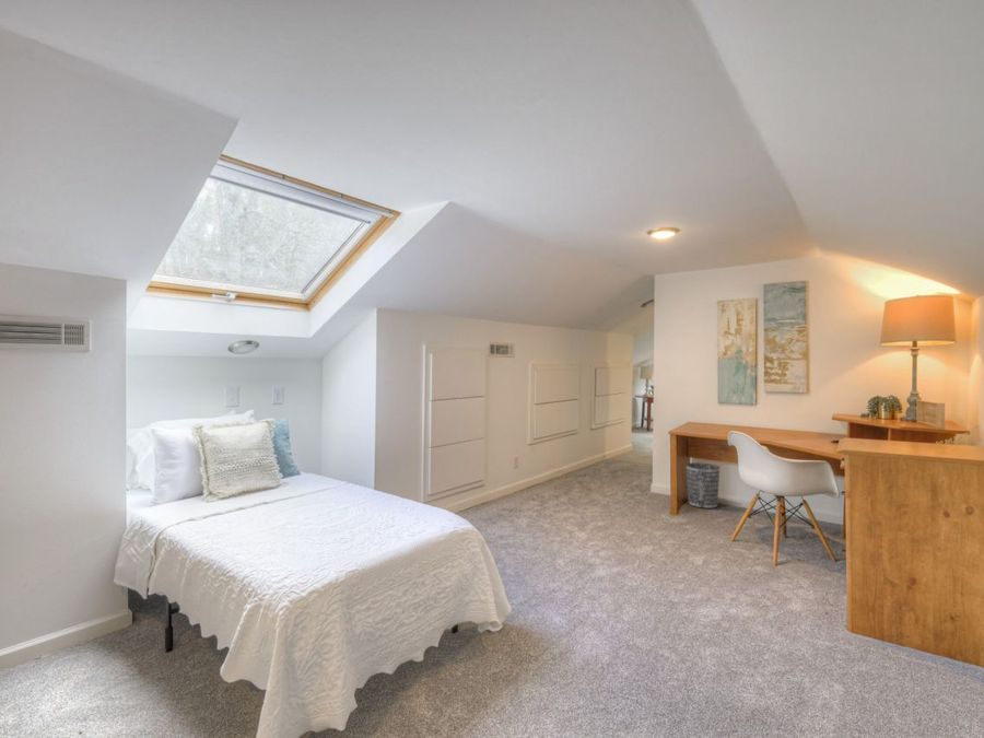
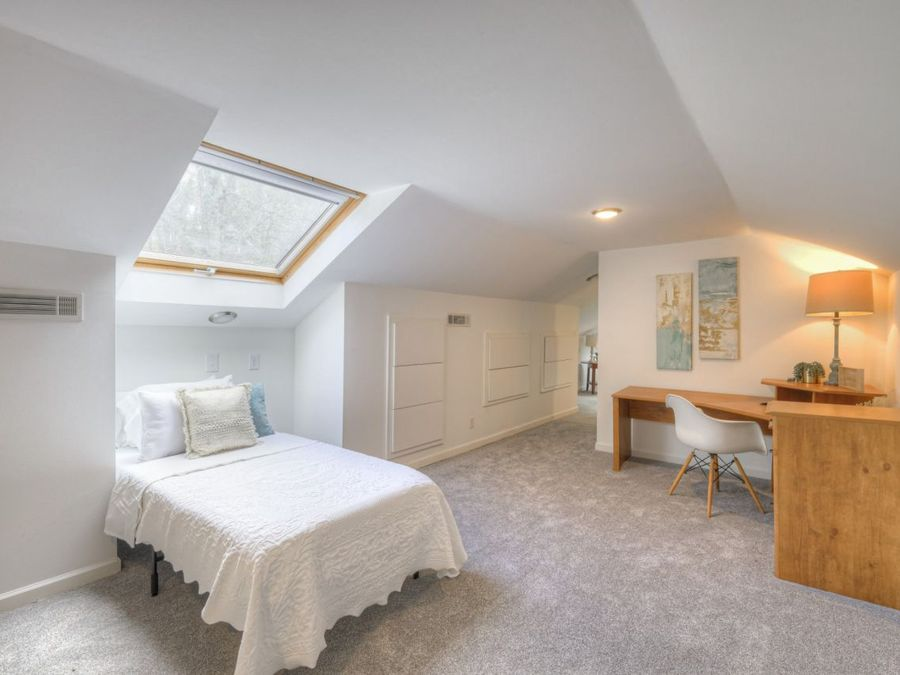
- wastebasket [686,461,721,509]
